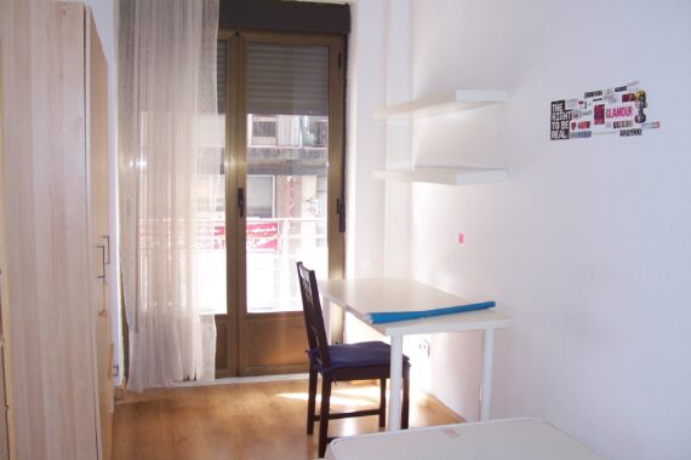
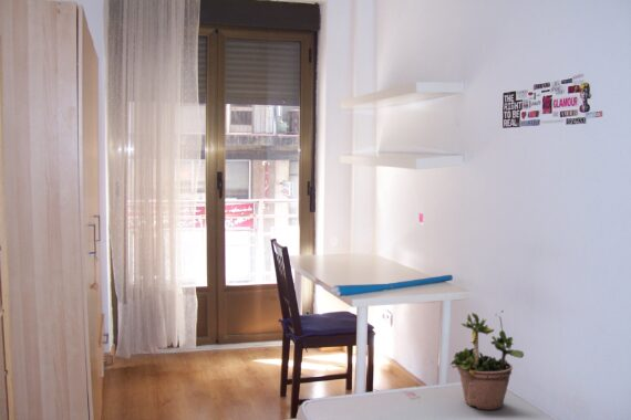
+ potted plant [449,308,525,411]
